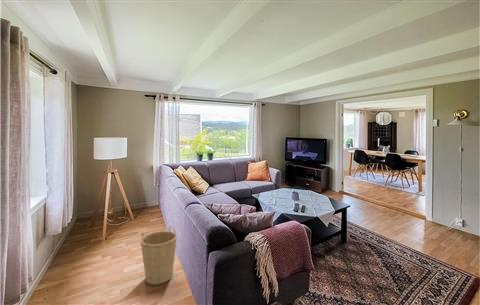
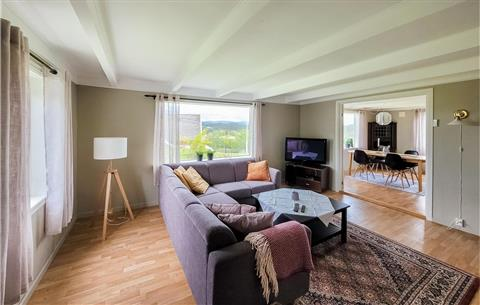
- basket [140,225,178,286]
